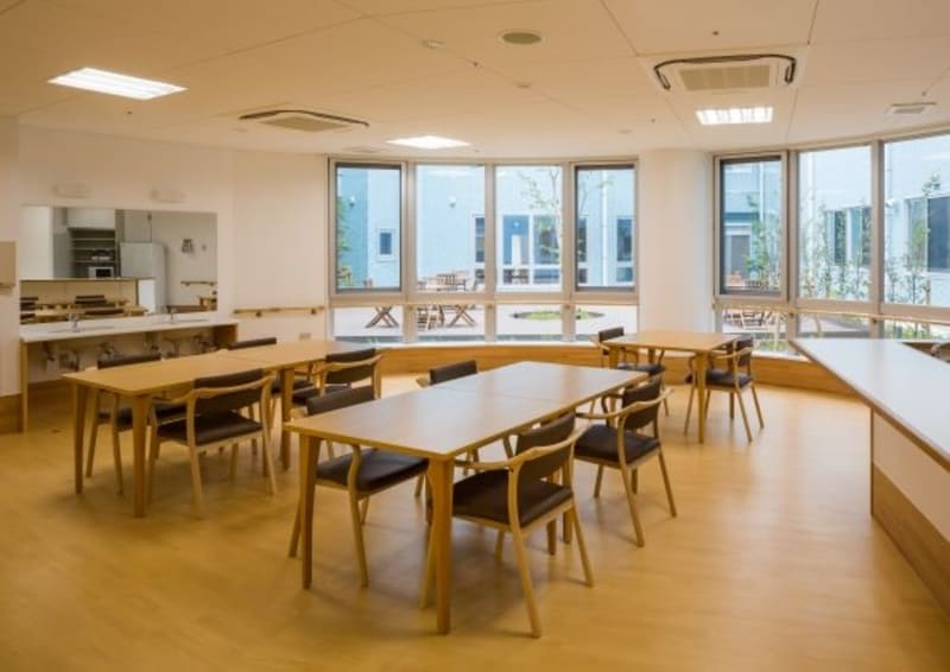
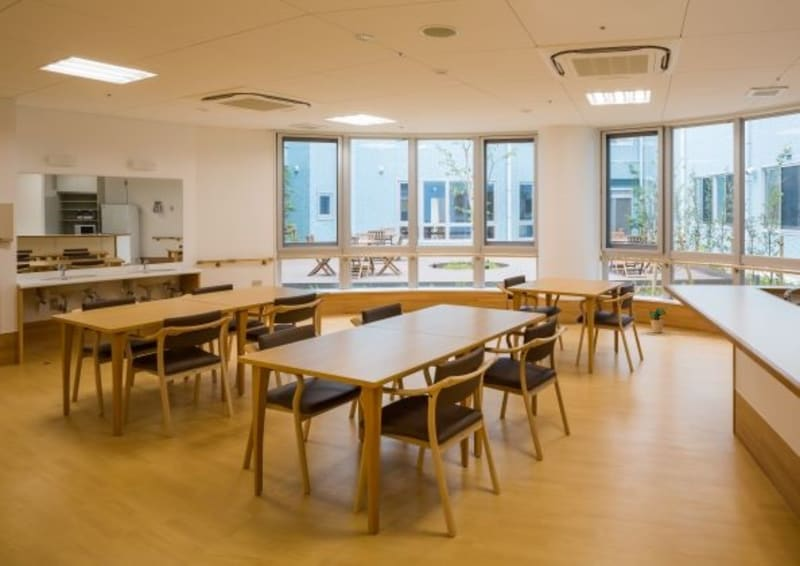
+ potted plant [642,307,670,334]
